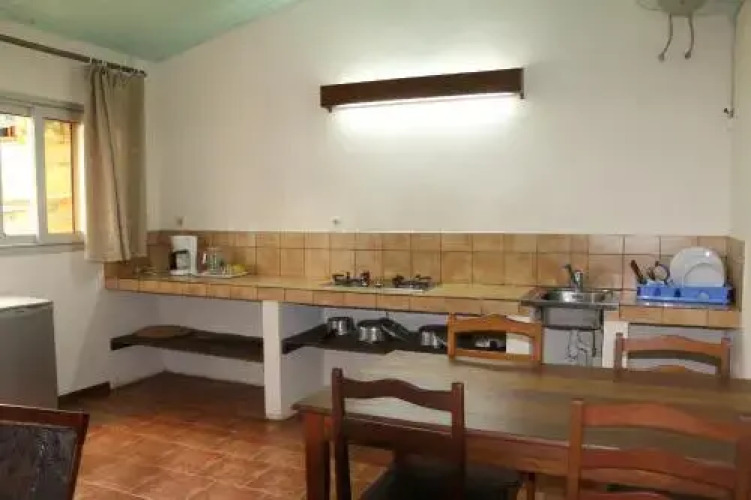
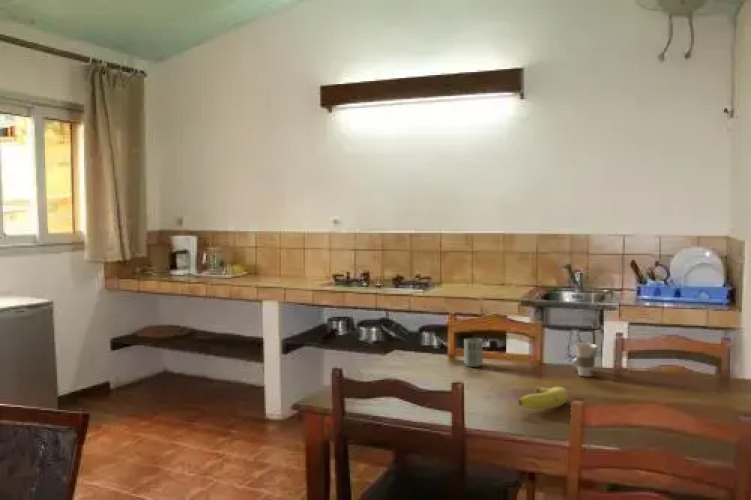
+ cup [463,337,484,368]
+ cup [571,342,598,377]
+ fruit [517,385,570,410]
